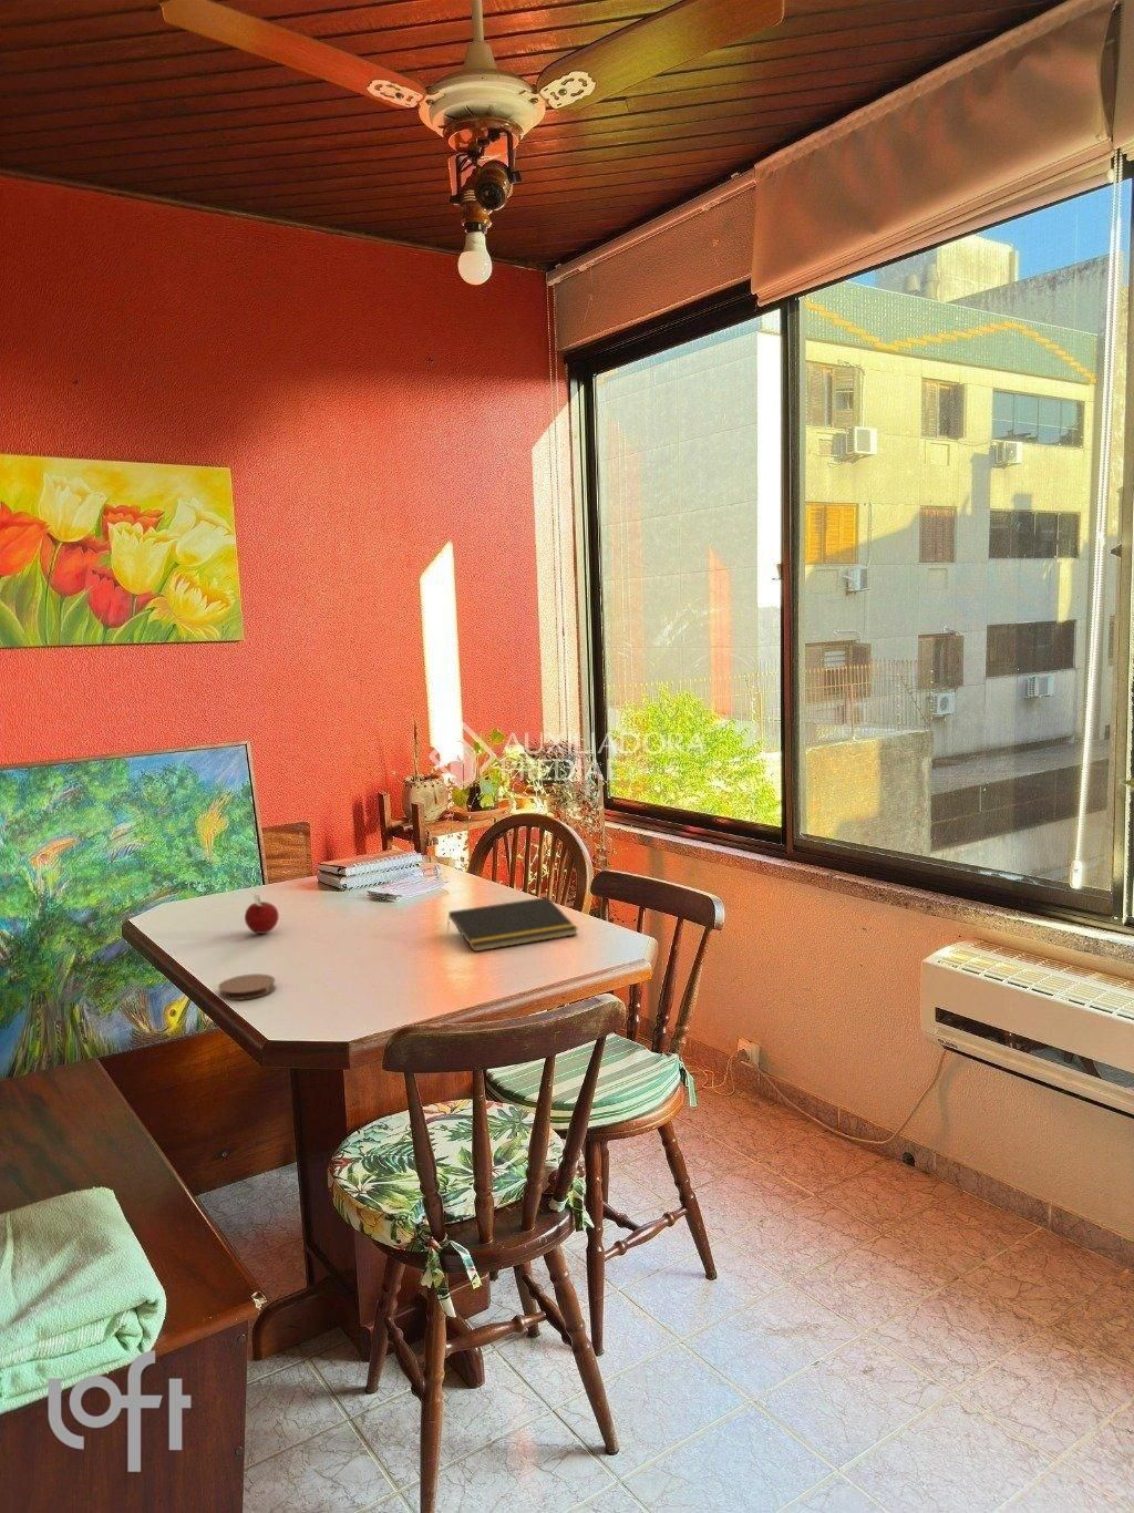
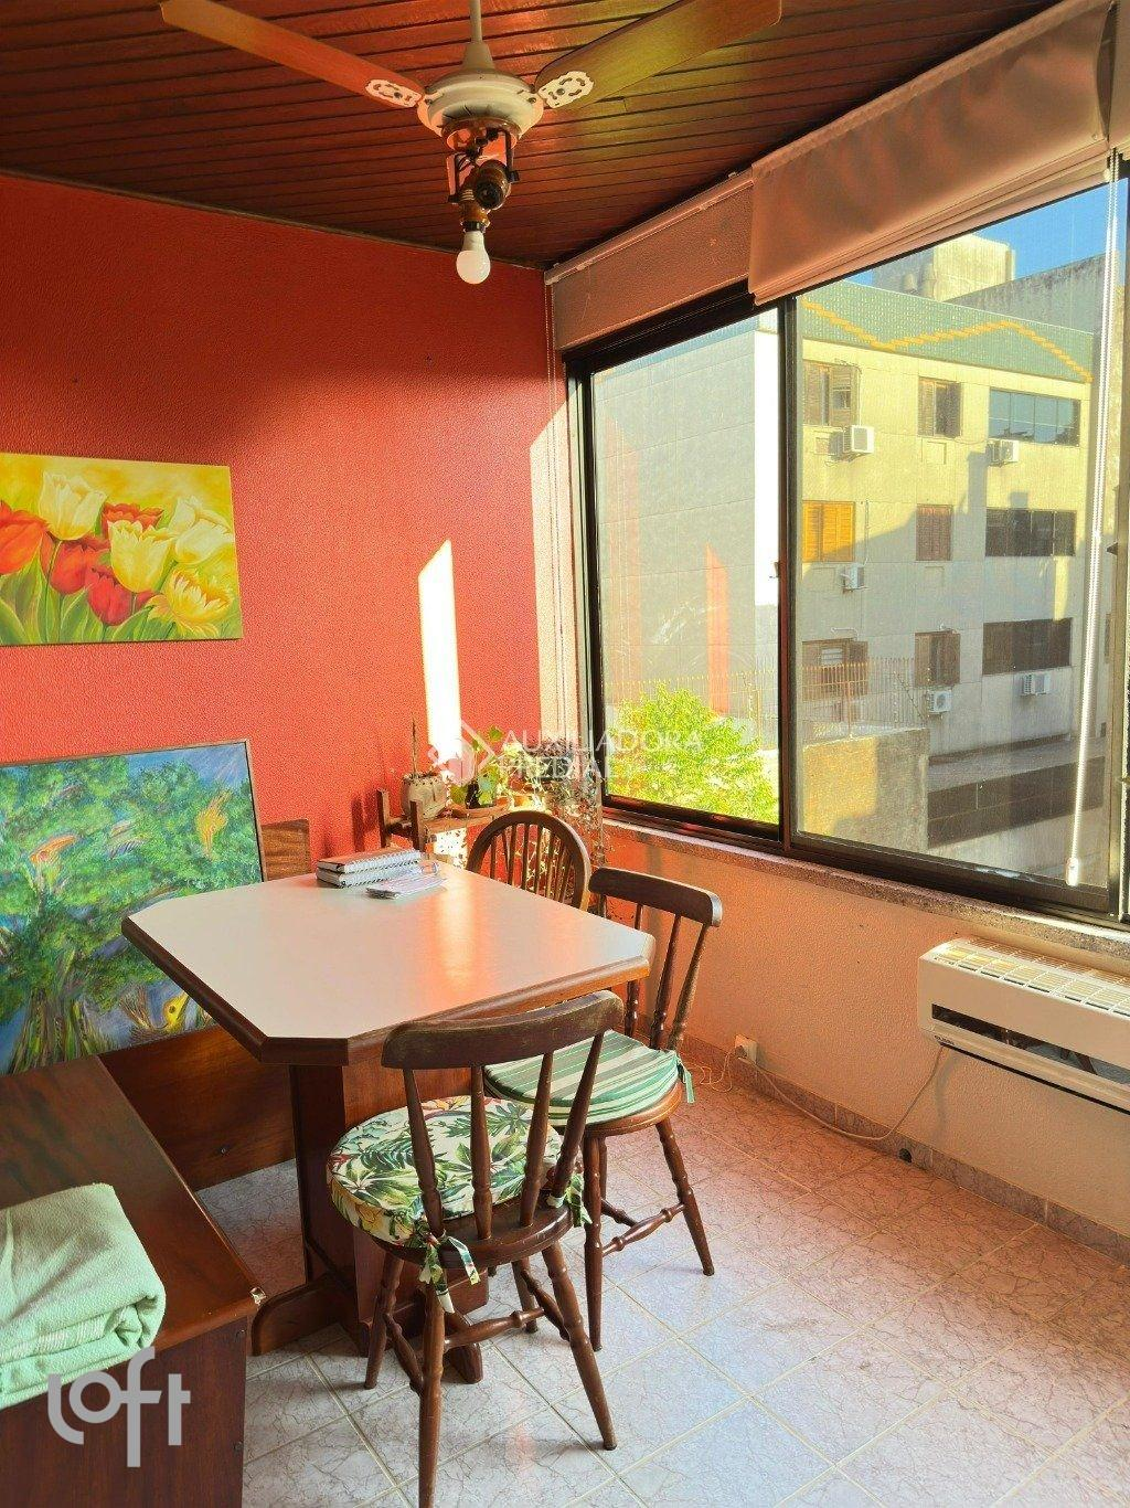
- notepad [447,896,579,953]
- fruit [244,894,280,935]
- coaster [217,972,276,1001]
